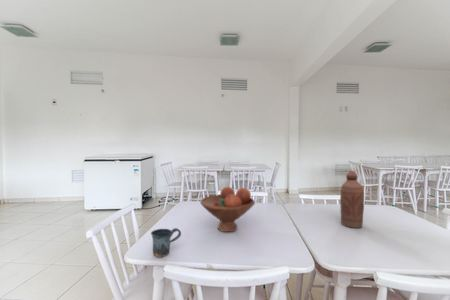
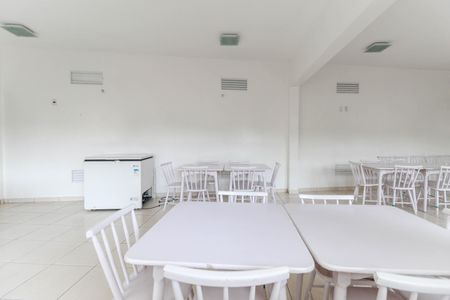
- bottle [339,170,365,229]
- mug [150,227,182,258]
- fruit bowl [199,186,256,233]
